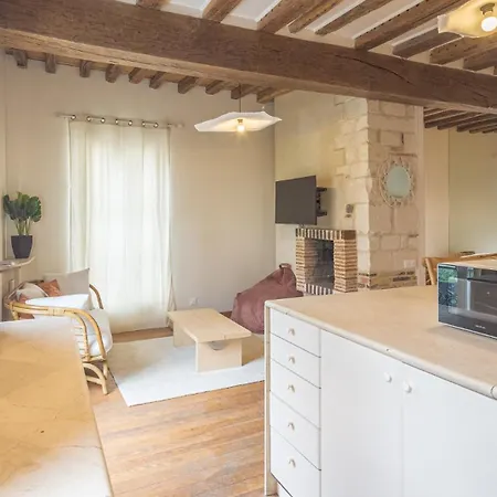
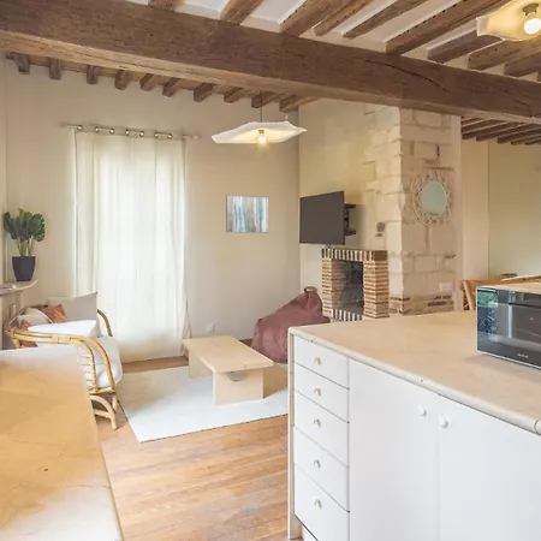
+ wall art [225,194,270,234]
